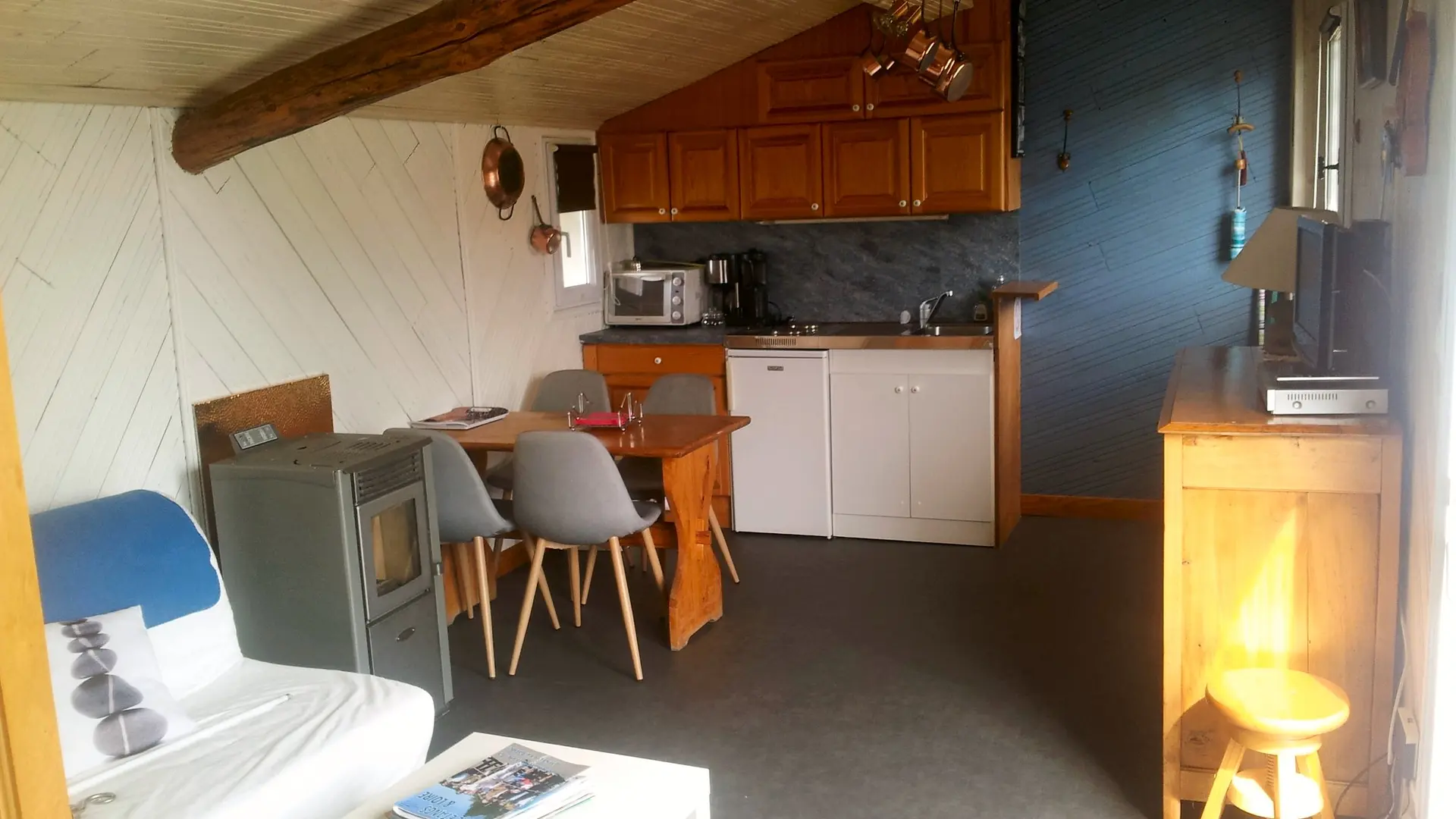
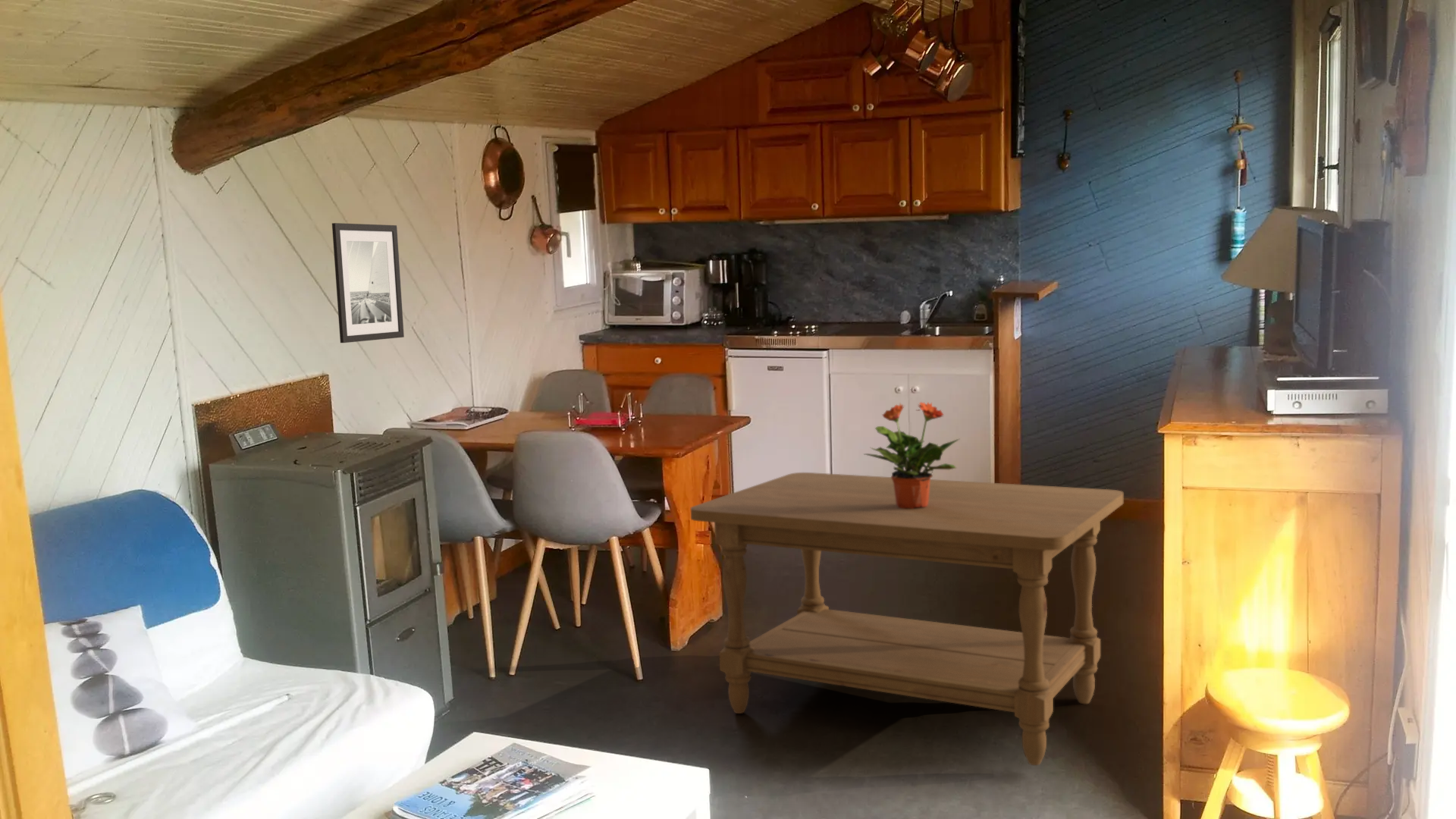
+ coffee table [690,472,1124,766]
+ potted plant [863,401,960,509]
+ wall art [331,222,405,344]
